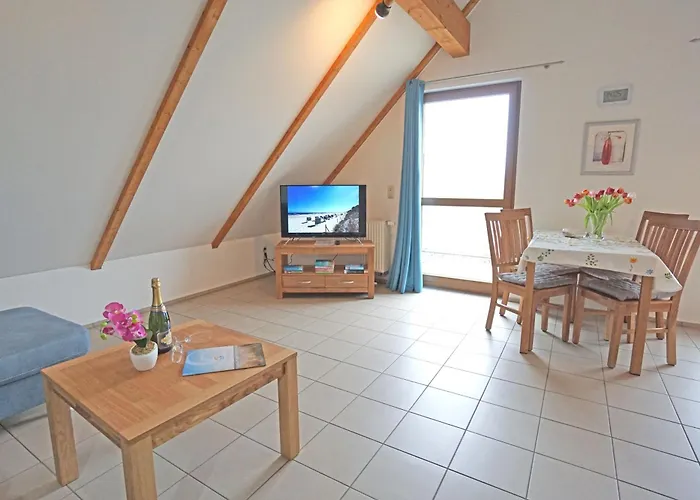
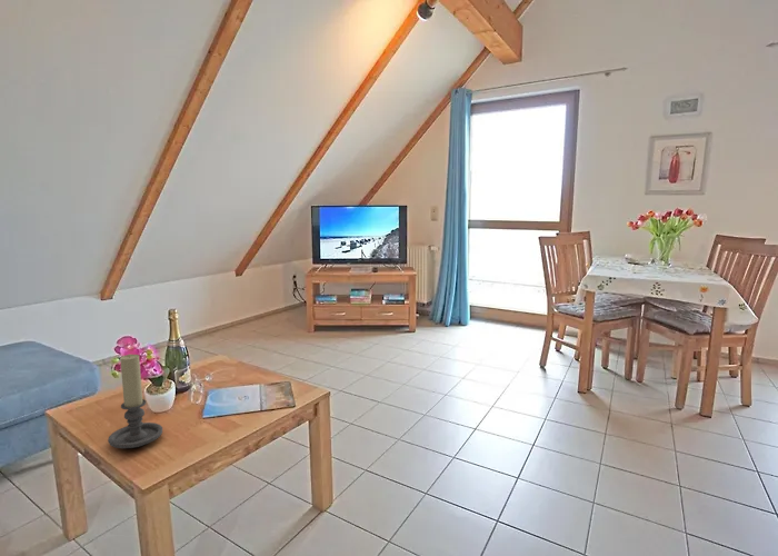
+ candle holder [107,354,163,449]
